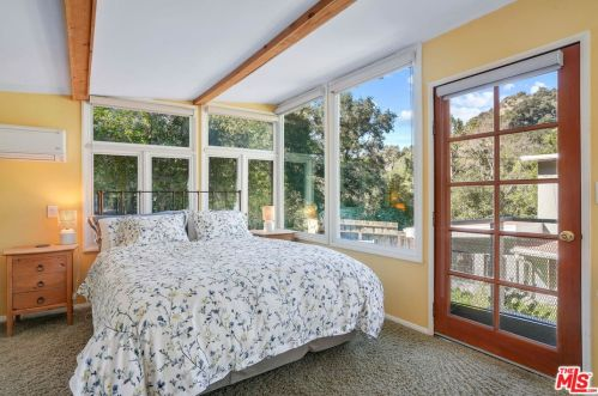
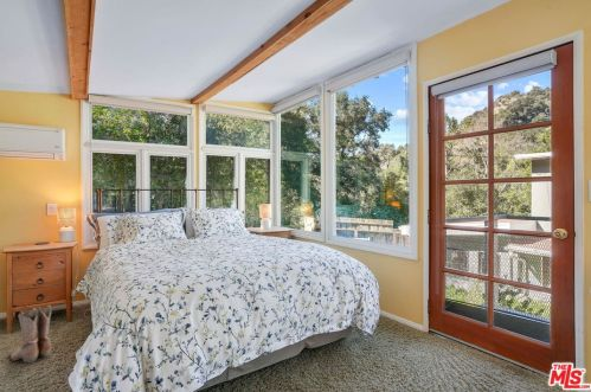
+ boots [9,304,53,364]
